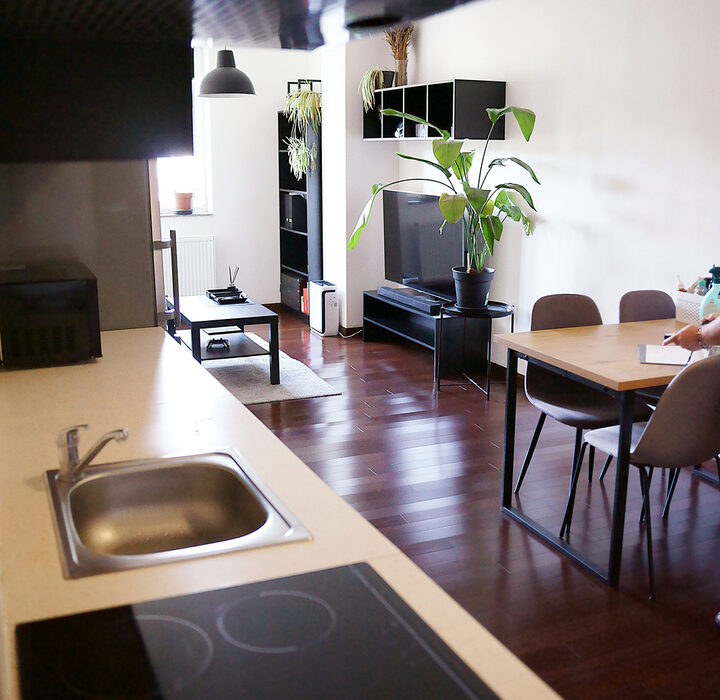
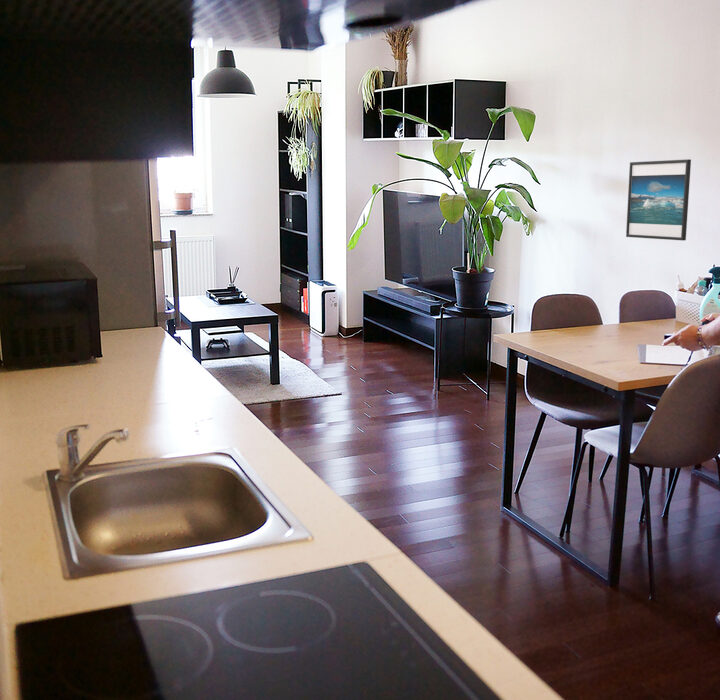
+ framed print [625,158,692,241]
